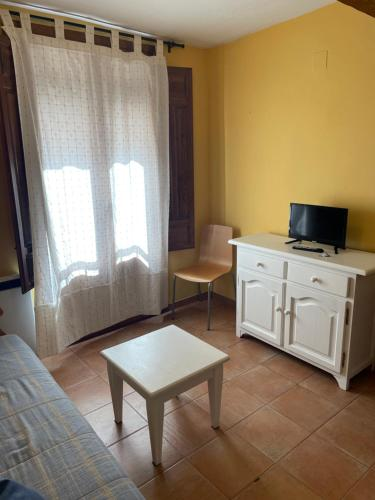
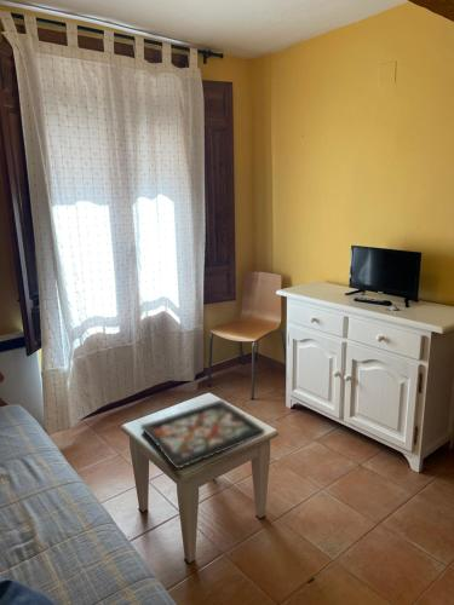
+ decorative tray [139,399,266,469]
